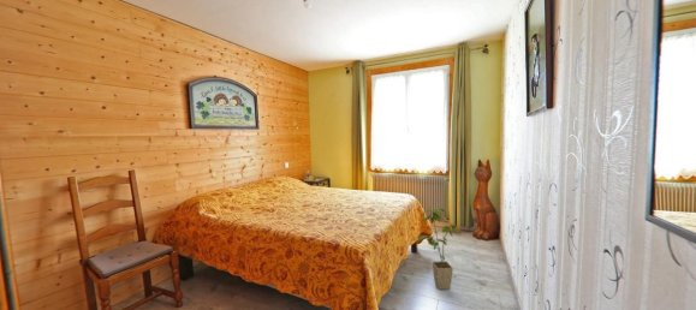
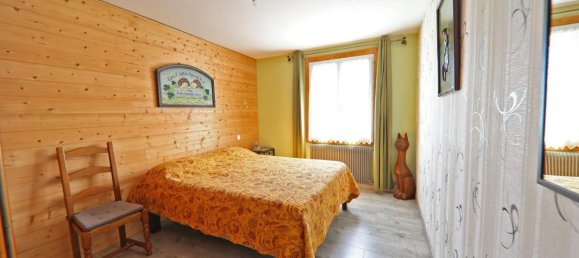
- house plant [417,207,462,291]
